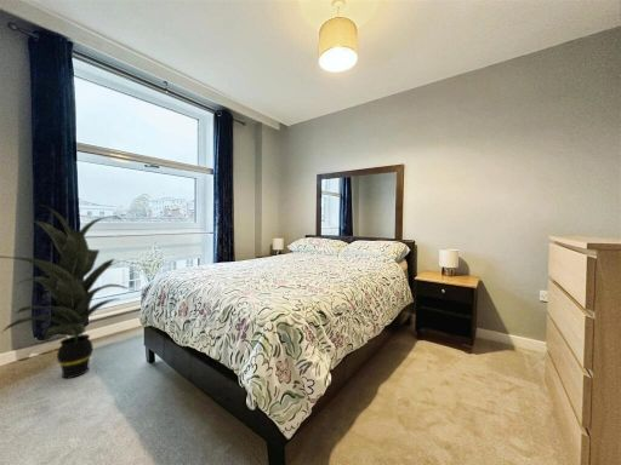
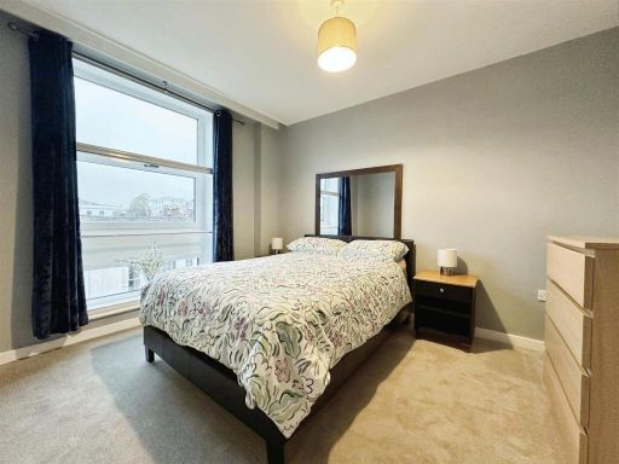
- indoor plant [0,203,131,379]
